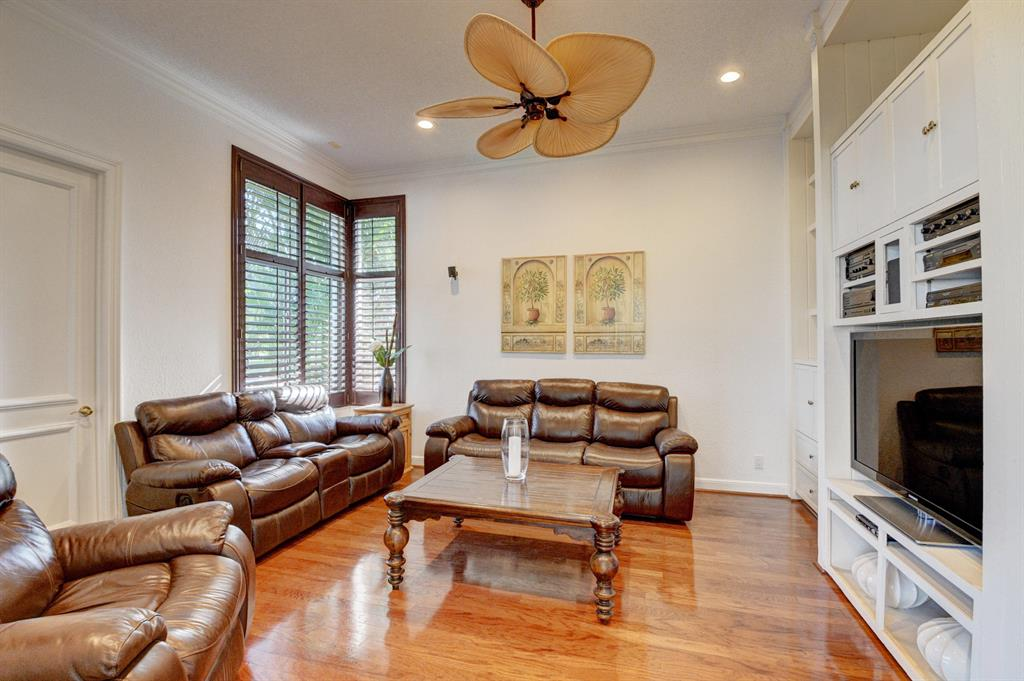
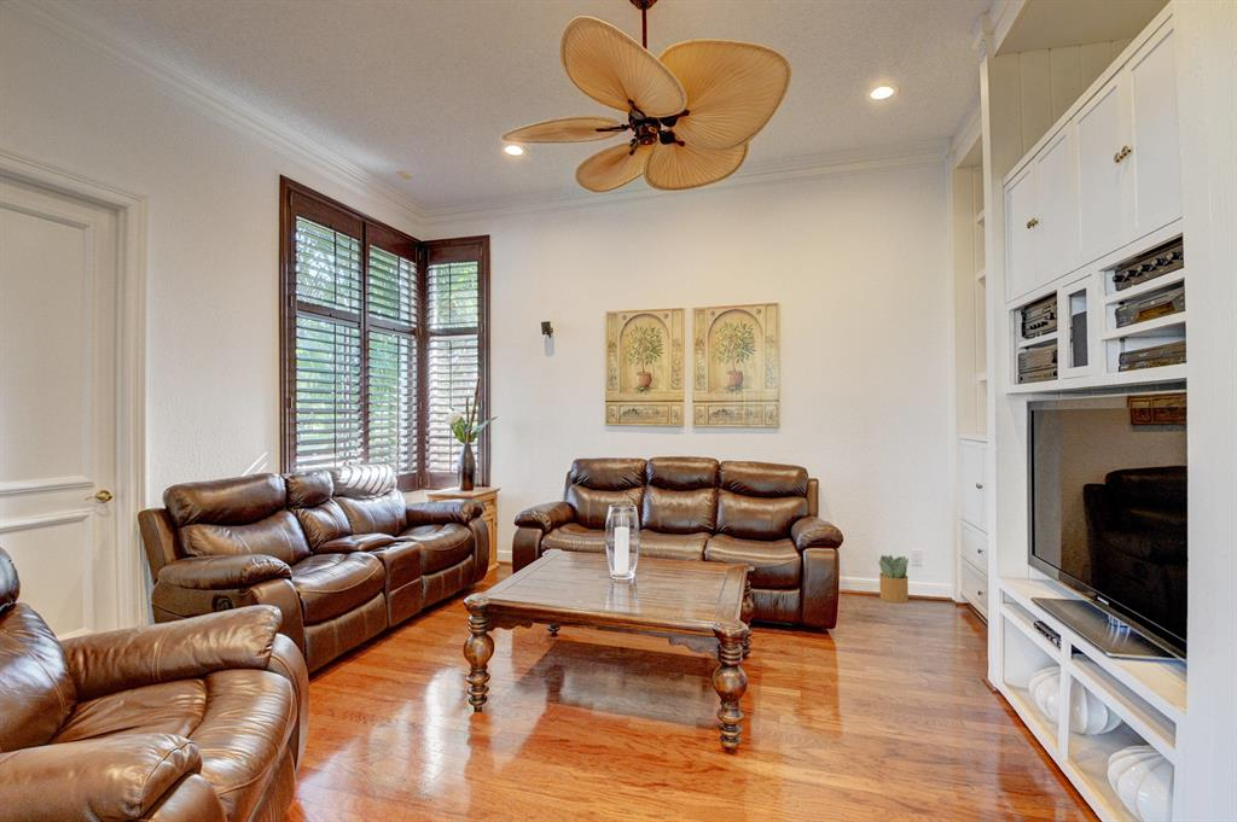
+ potted plant [875,554,910,604]
